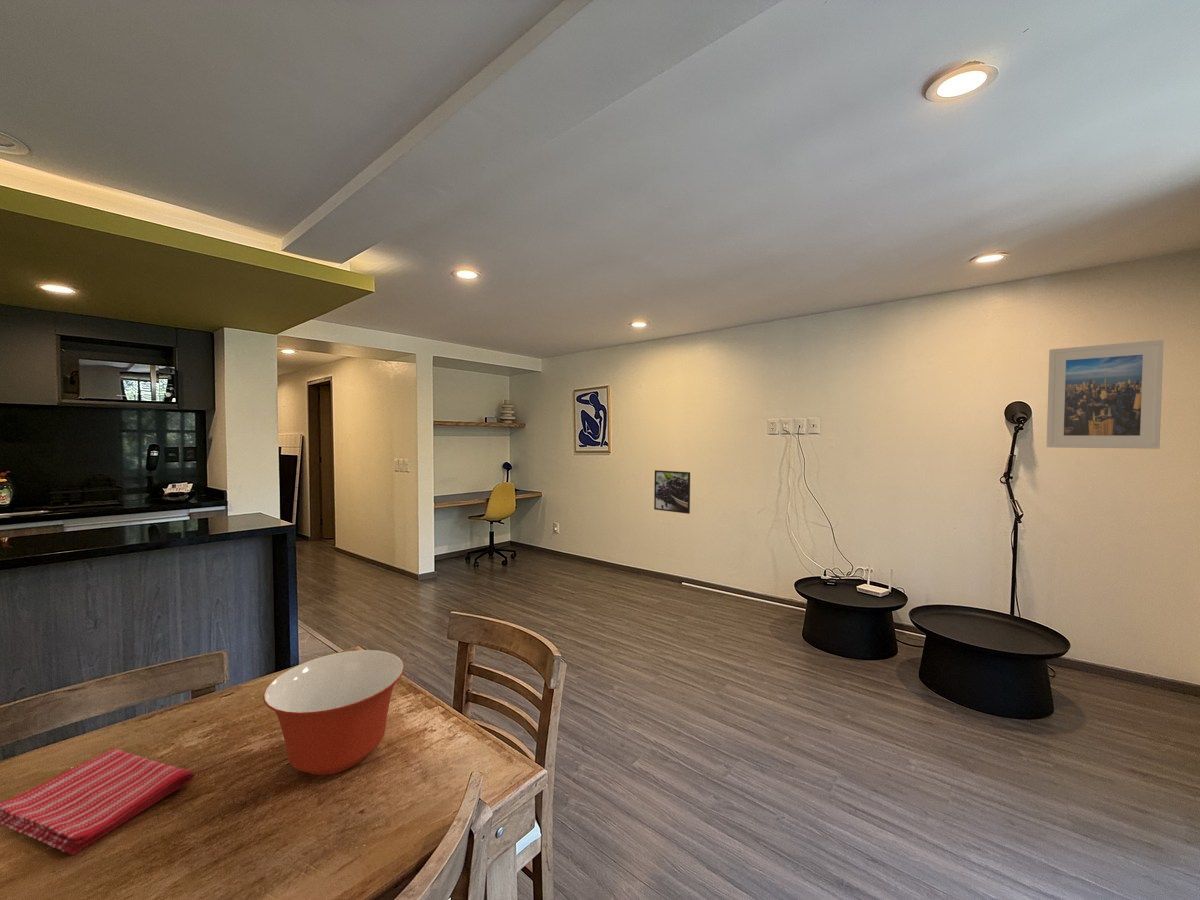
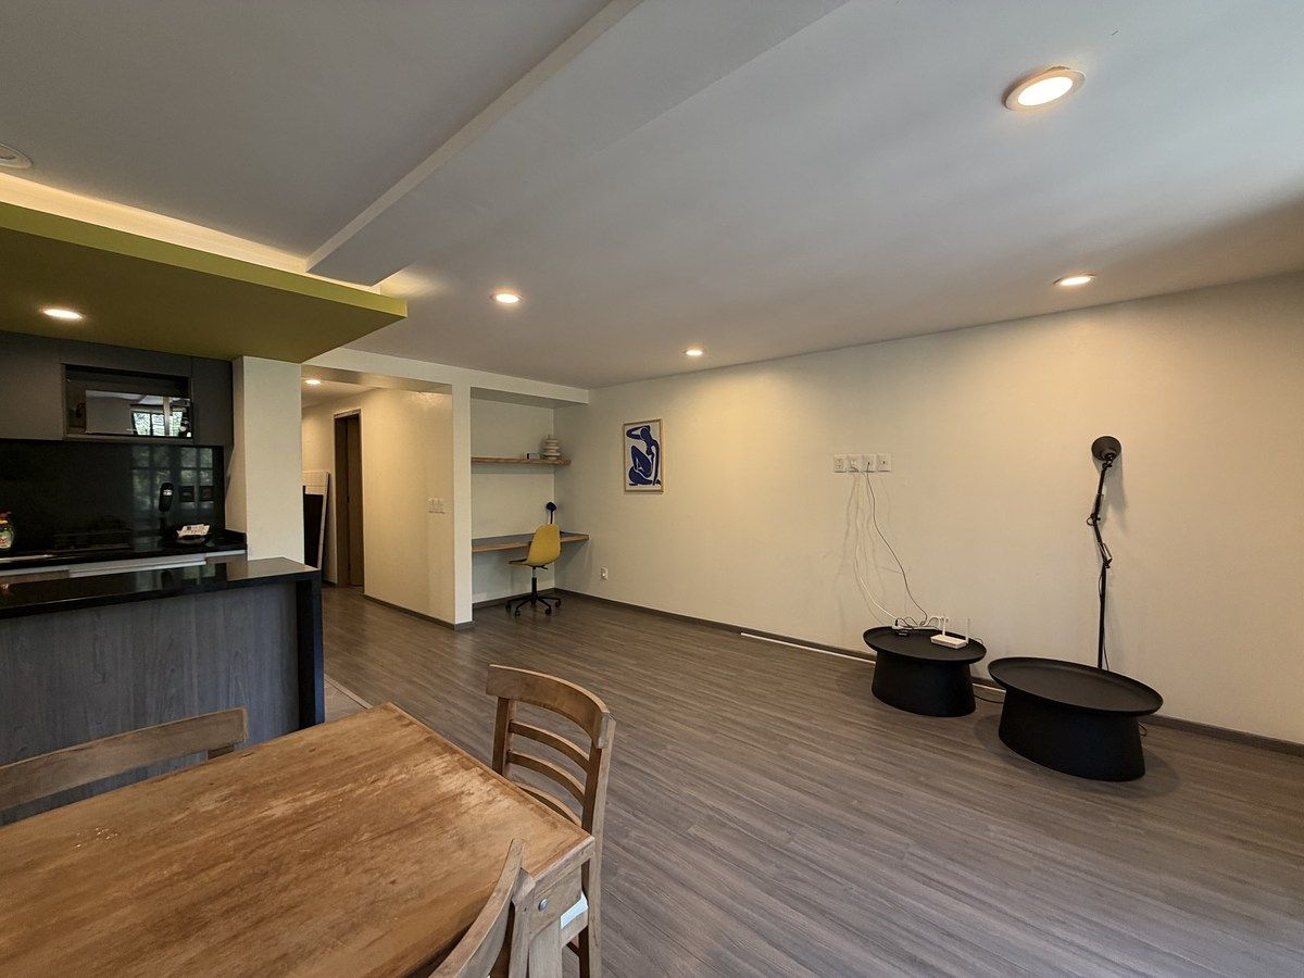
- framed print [653,469,691,515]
- dish towel [0,748,195,856]
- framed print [1046,339,1164,450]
- mixing bowl [262,649,405,776]
